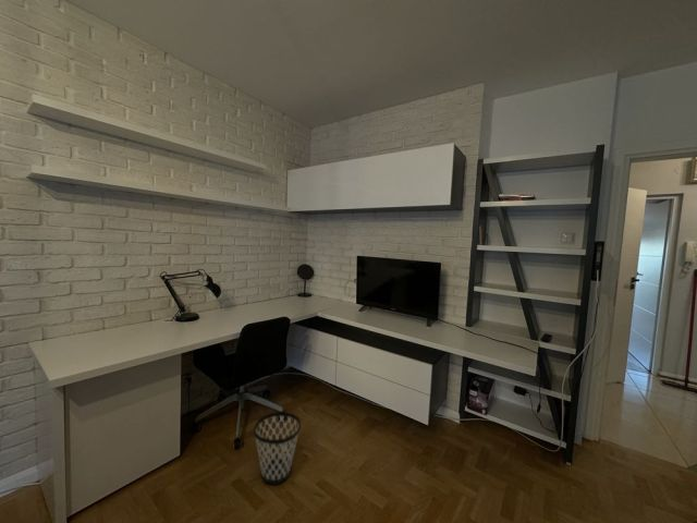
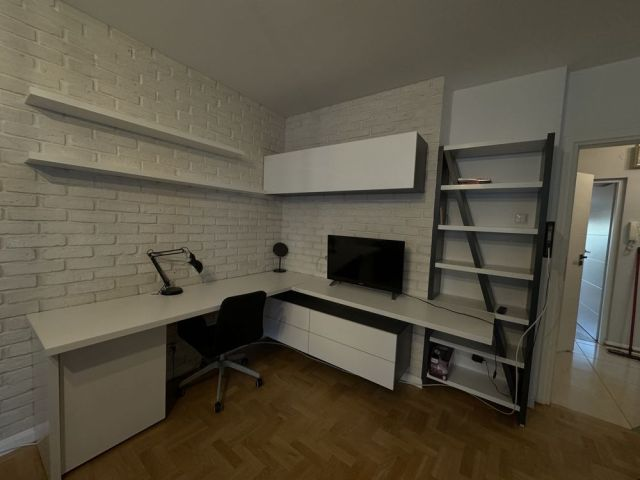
- wastebasket [253,411,302,486]
